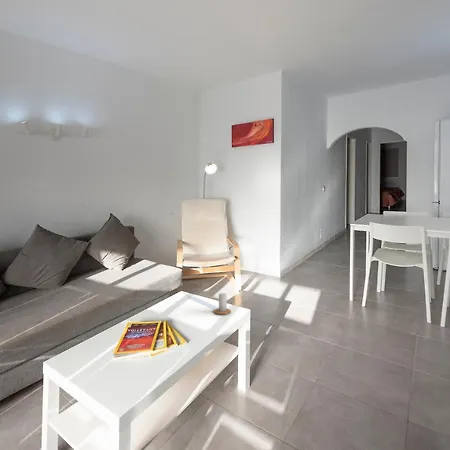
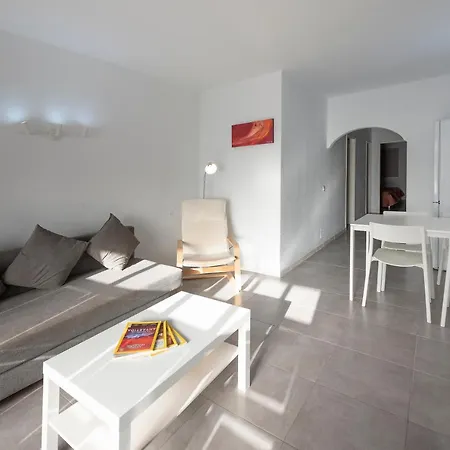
- candle [213,289,232,315]
